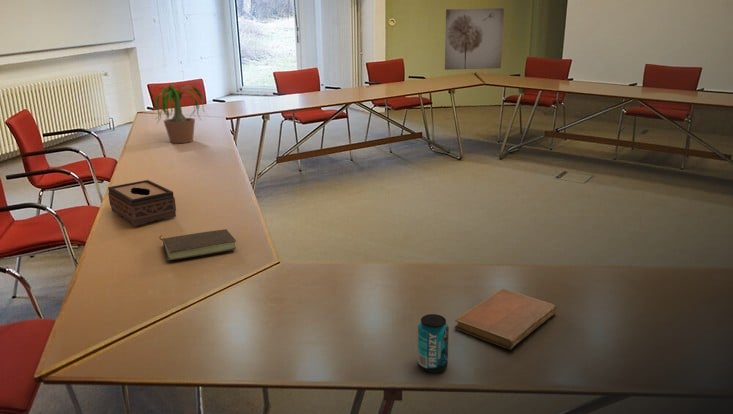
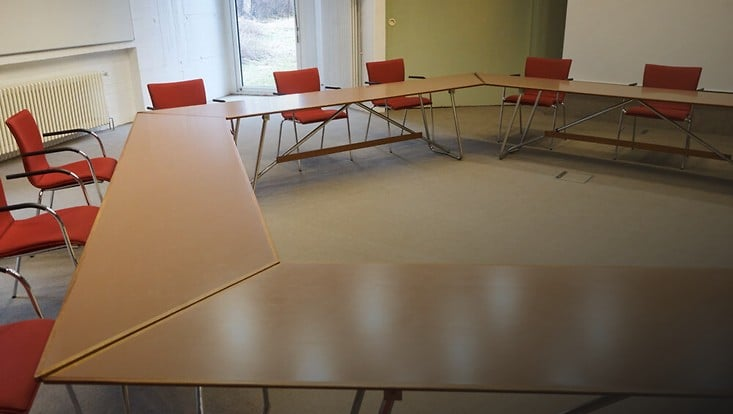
- tissue box [107,179,177,227]
- wall art [444,7,505,71]
- notebook [454,288,558,350]
- potted plant [153,84,213,144]
- beverage can [417,313,450,374]
- book [158,228,237,261]
